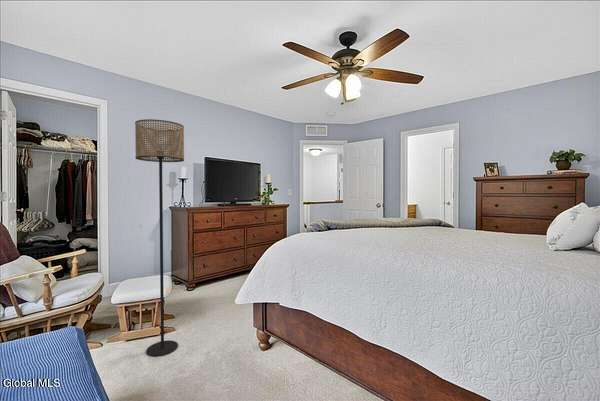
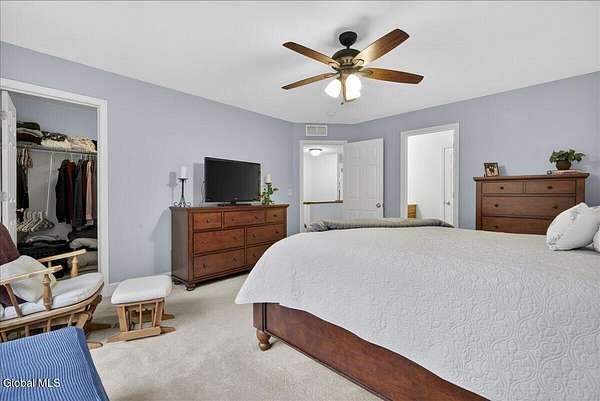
- floor lamp [134,118,185,357]
